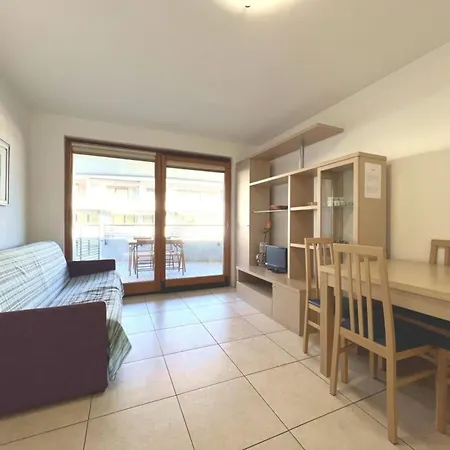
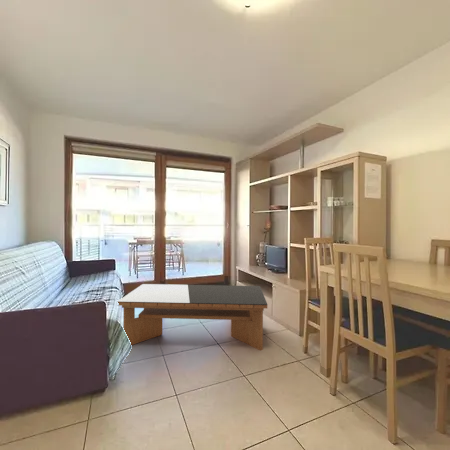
+ coffee table [116,283,268,351]
